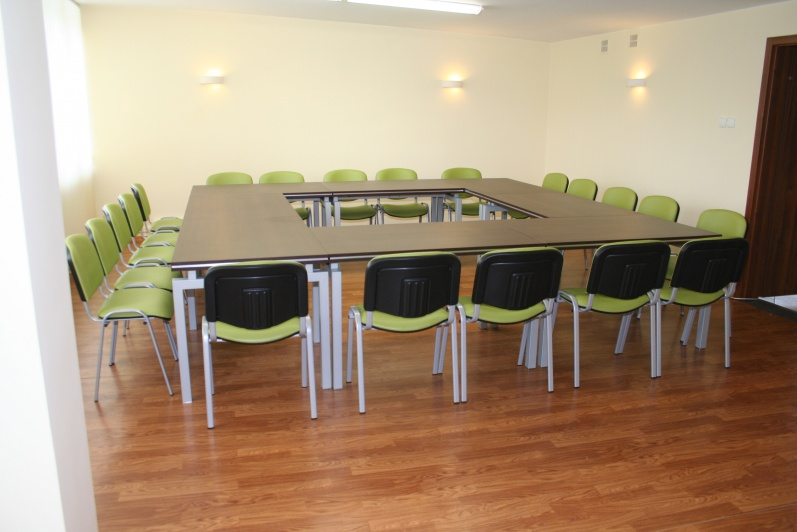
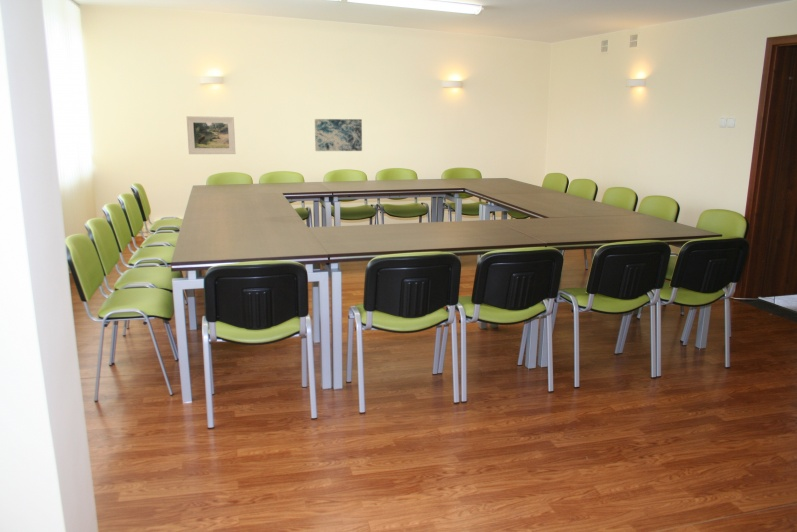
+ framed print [186,115,237,155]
+ wall art [314,118,363,152]
